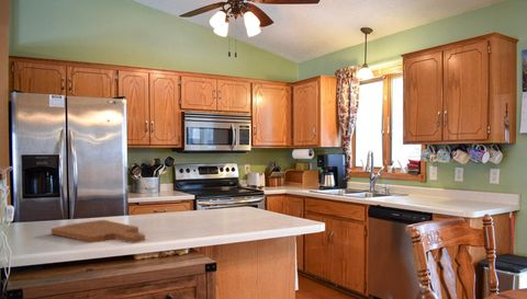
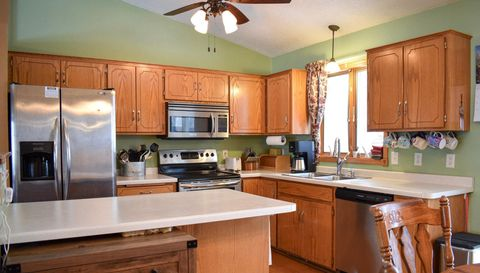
- cutting board [51,219,146,244]
